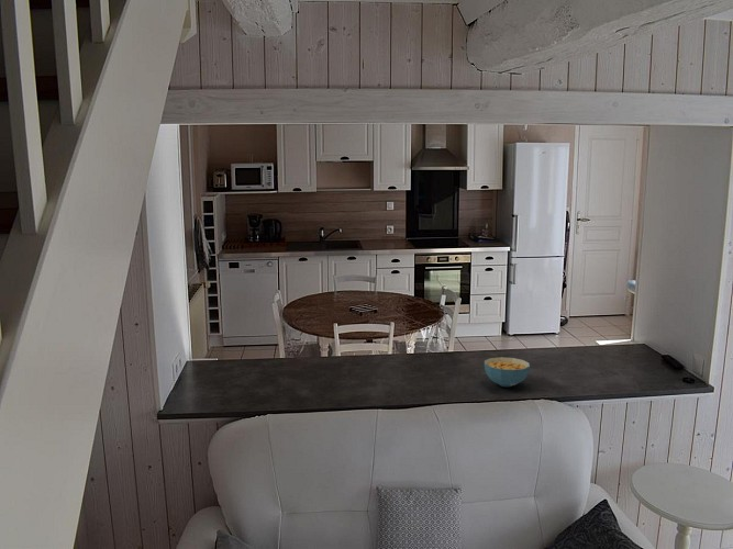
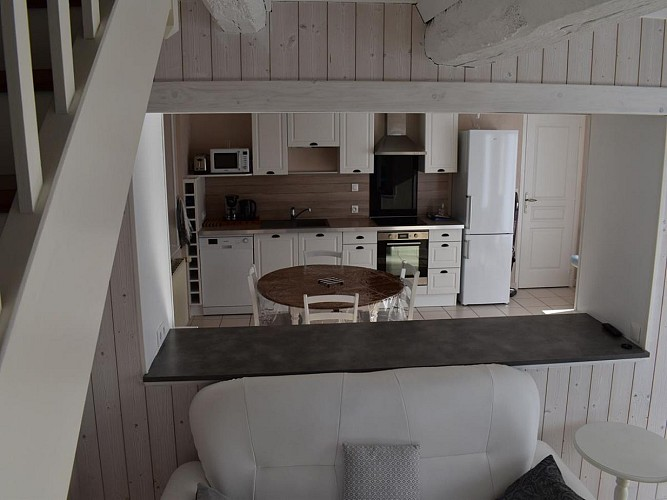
- cereal bowl [484,356,531,388]
